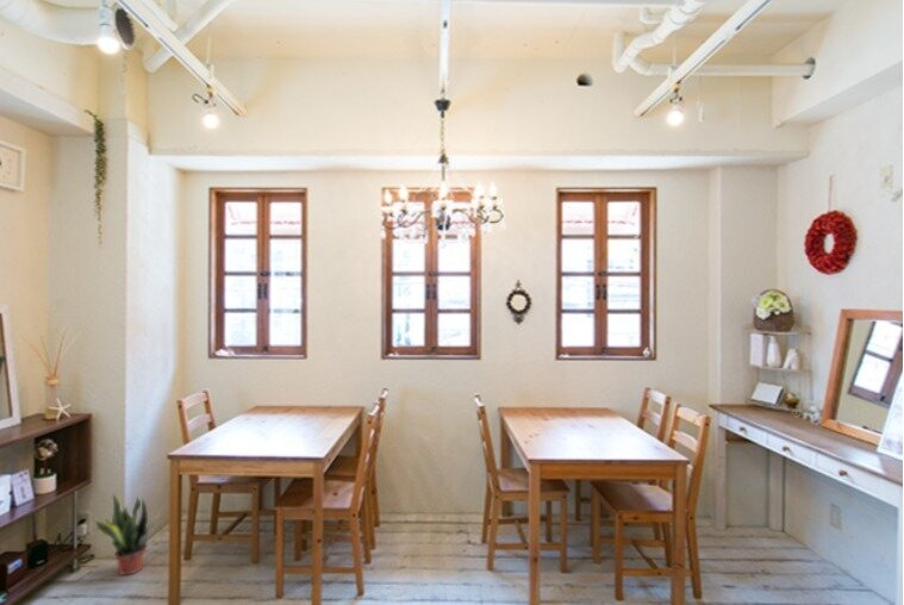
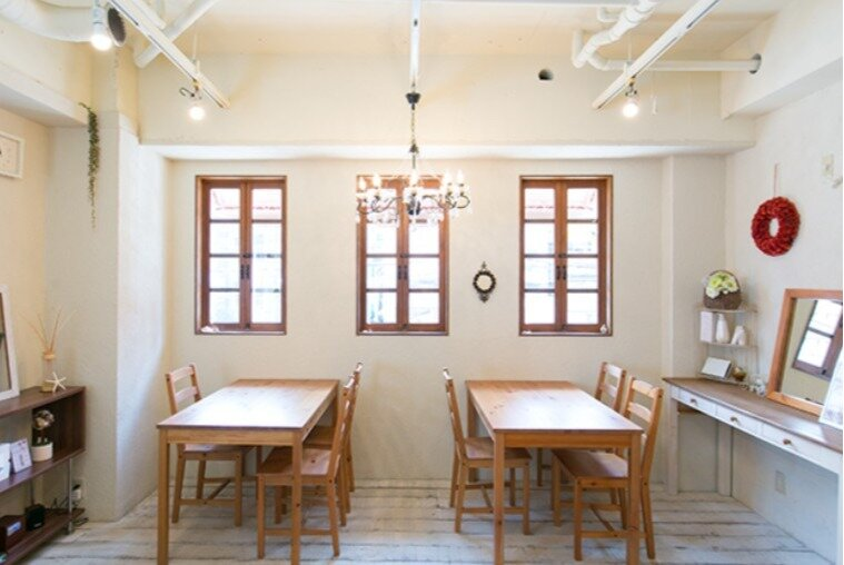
- potted plant [95,493,164,576]
